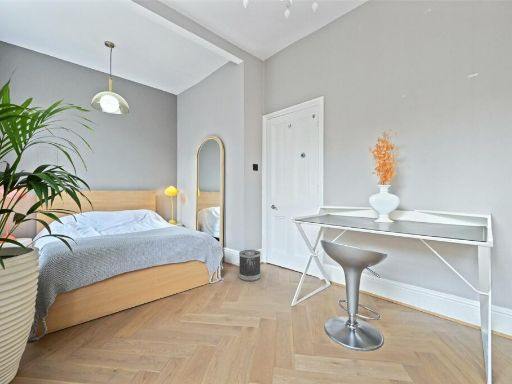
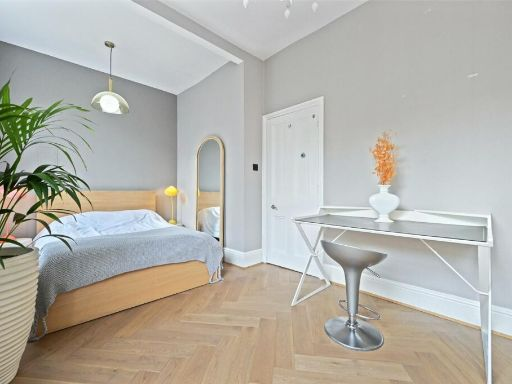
- wastebasket [238,249,261,282]
